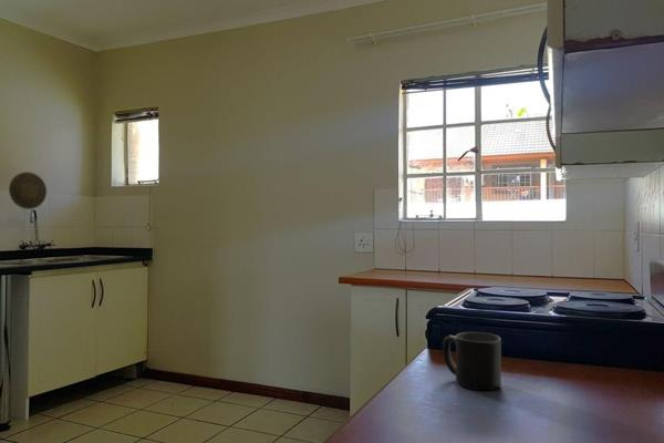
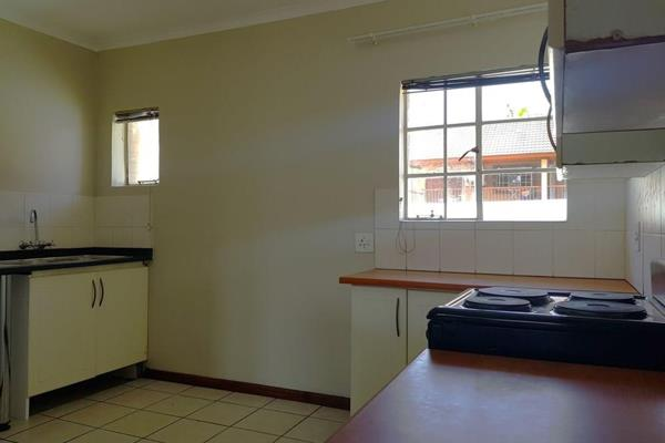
- decorative plate [8,171,48,210]
- mug [442,331,502,391]
